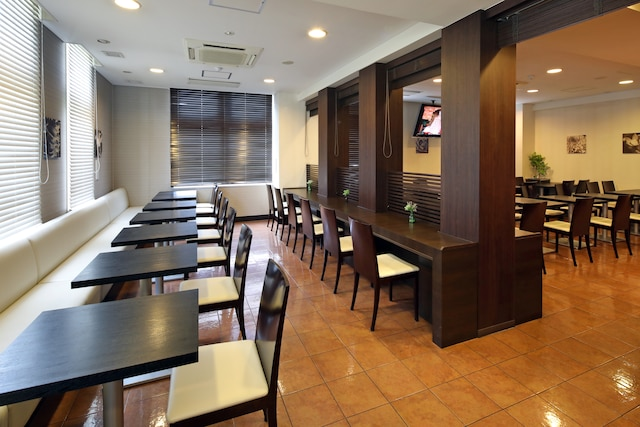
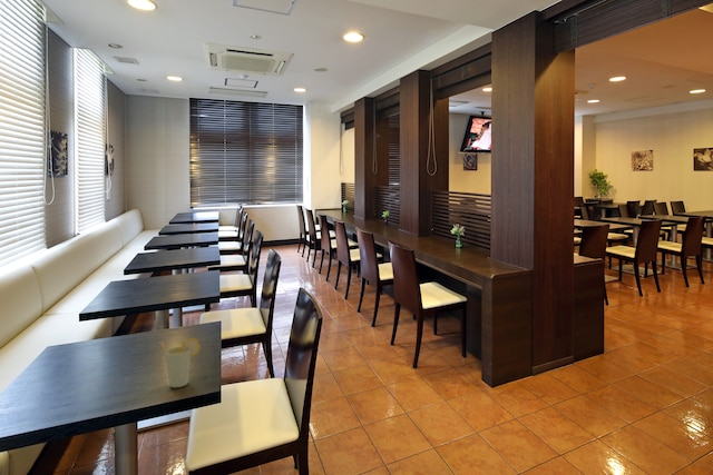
+ cup [159,337,202,388]
